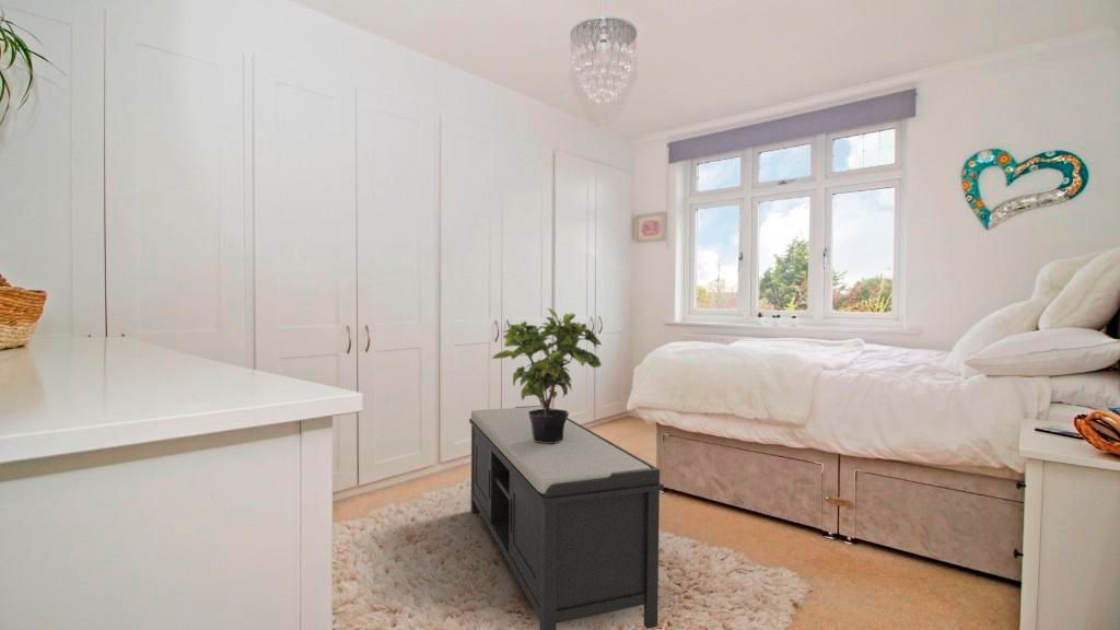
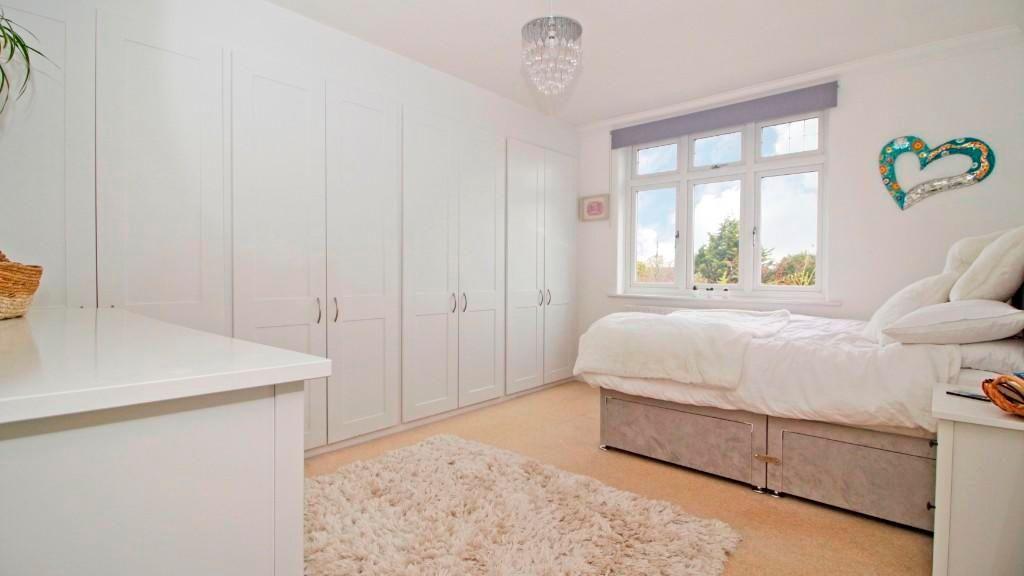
- potted plant [491,307,603,443]
- bench [468,405,665,630]
